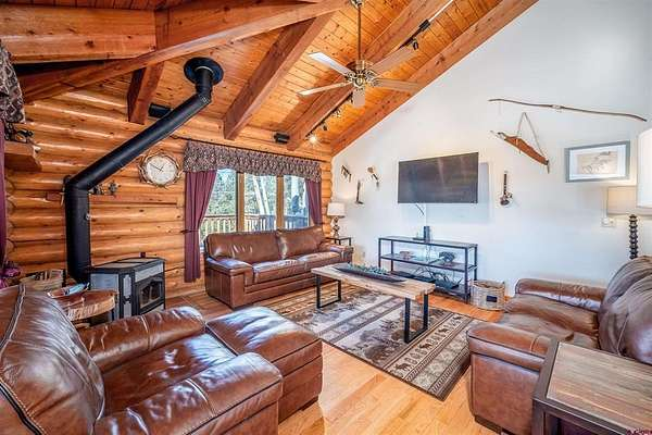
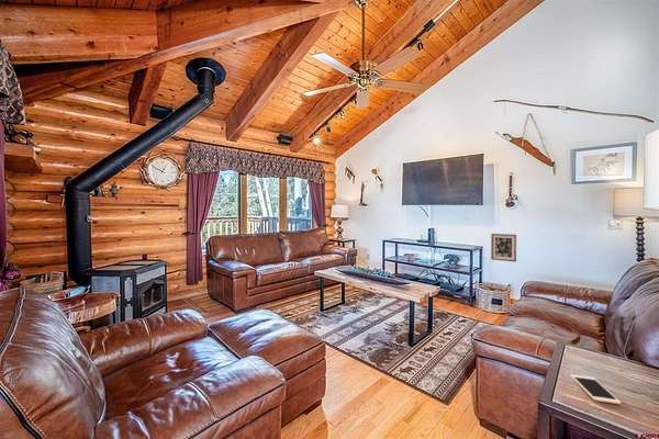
+ wall art [490,233,517,263]
+ cell phone [569,373,623,405]
